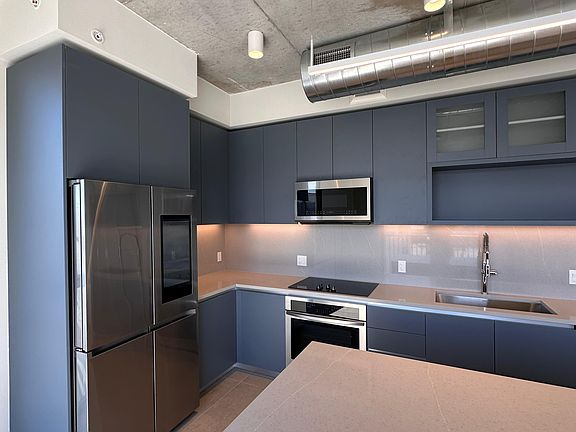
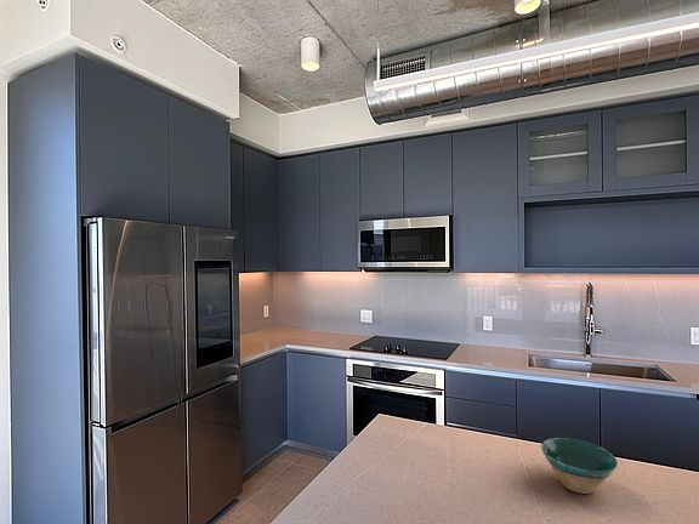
+ bowl [540,437,619,495]
